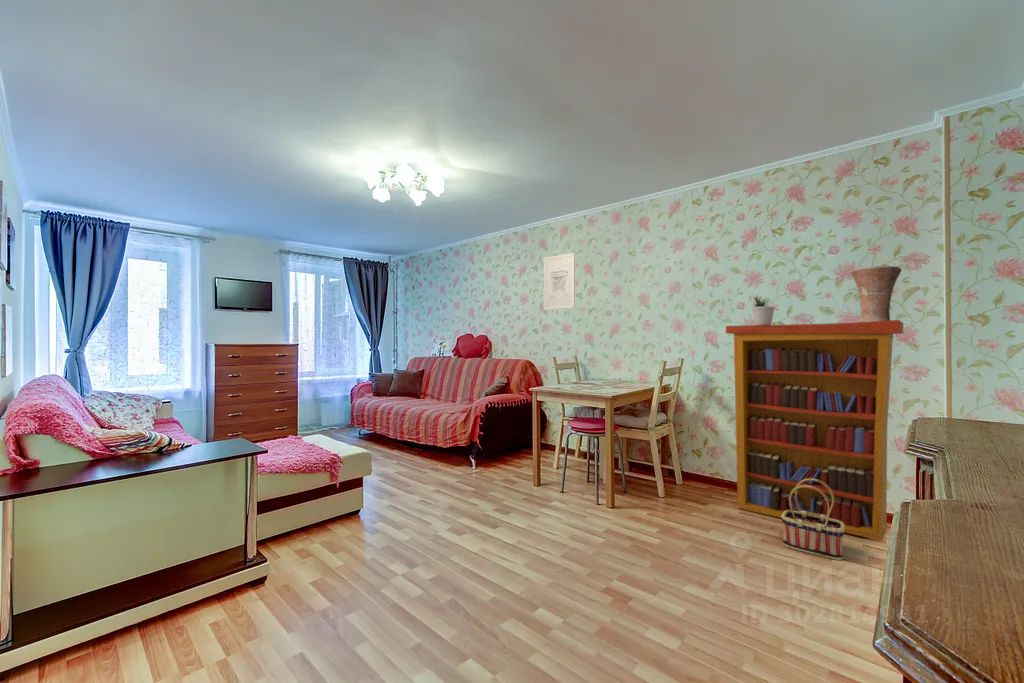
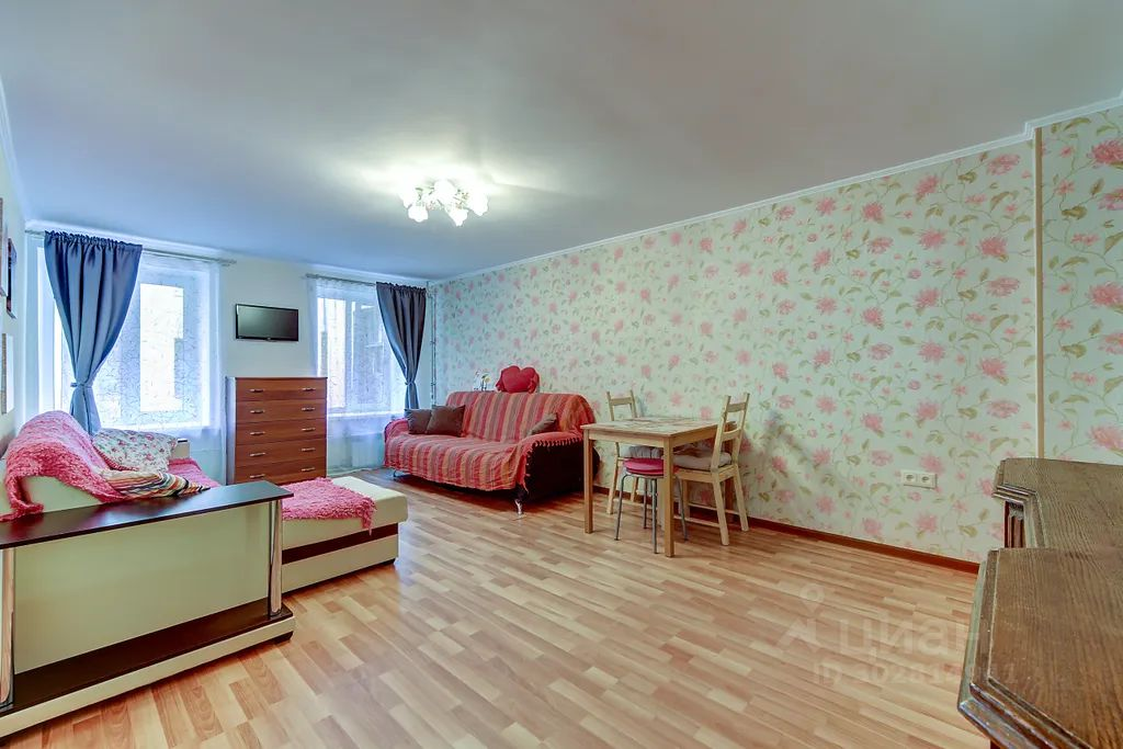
- wall art [543,252,576,311]
- potted plant [750,294,776,325]
- vase [850,265,903,322]
- bookcase [725,319,904,542]
- basket [781,479,845,561]
